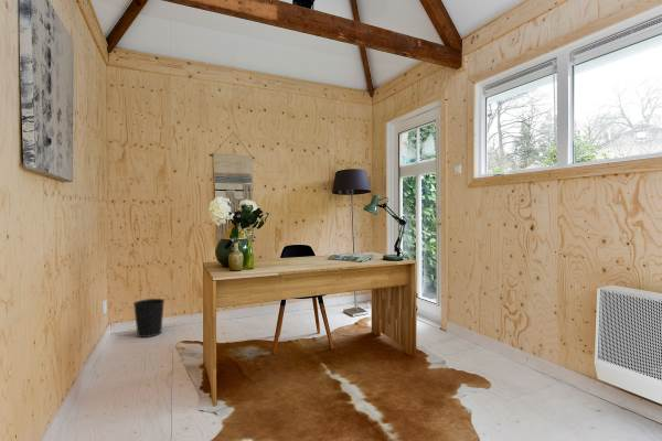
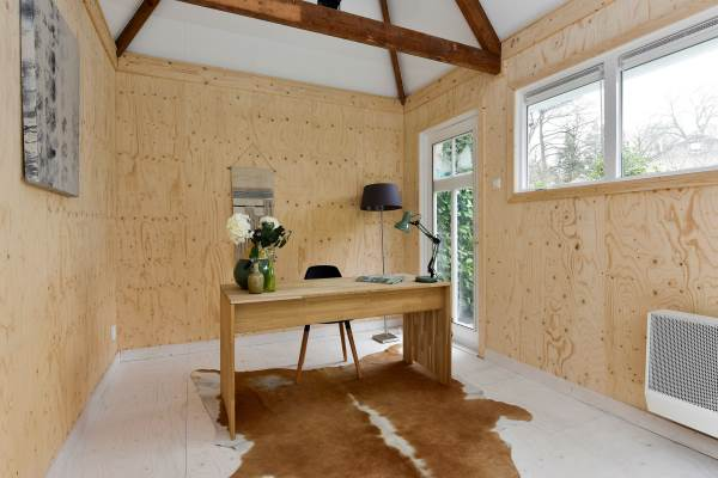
- wastebasket [132,298,166,338]
